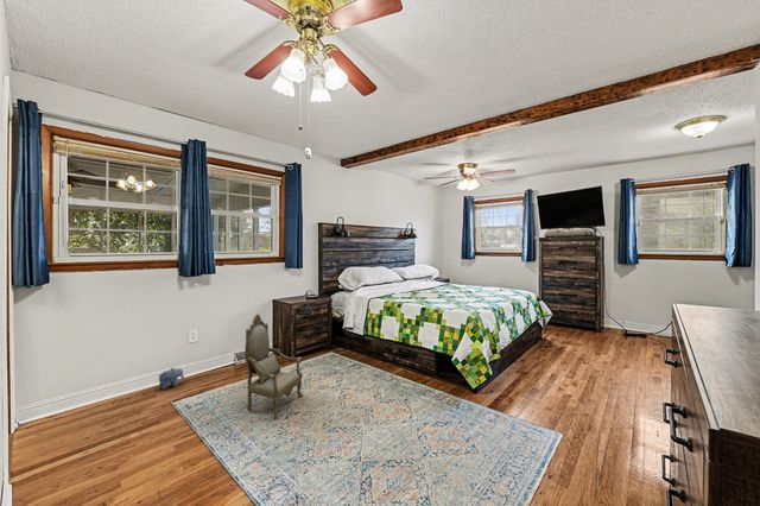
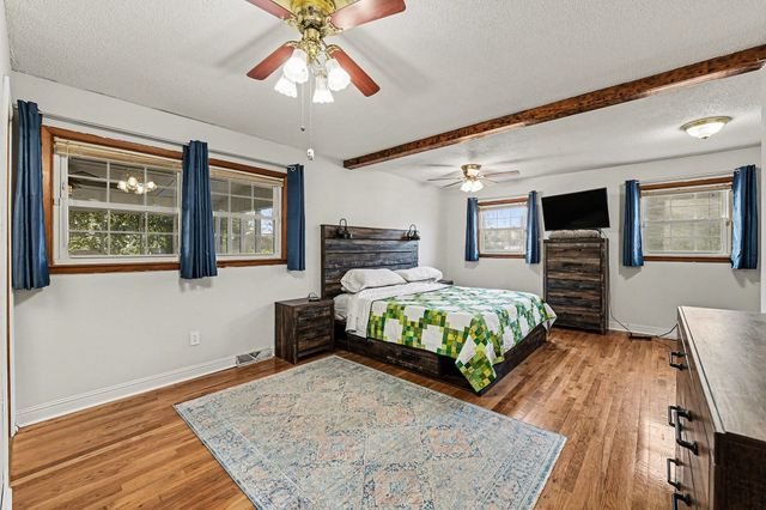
- plush toy [158,367,185,391]
- armchair [243,314,304,420]
